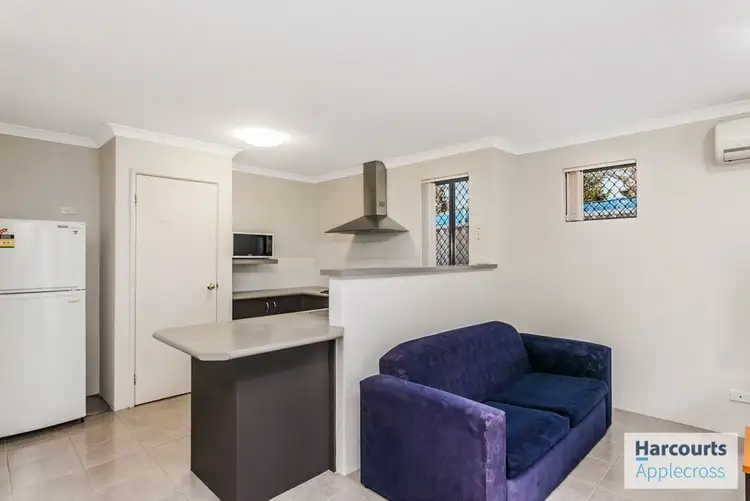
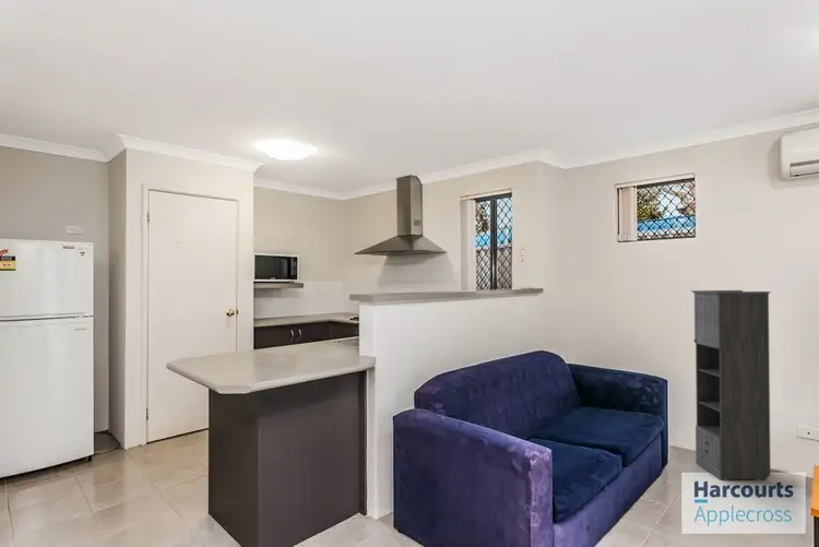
+ storage cabinet [690,289,772,481]
